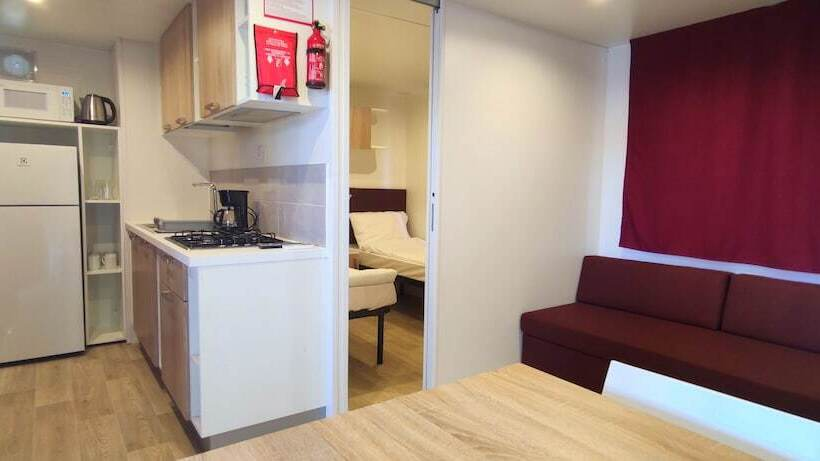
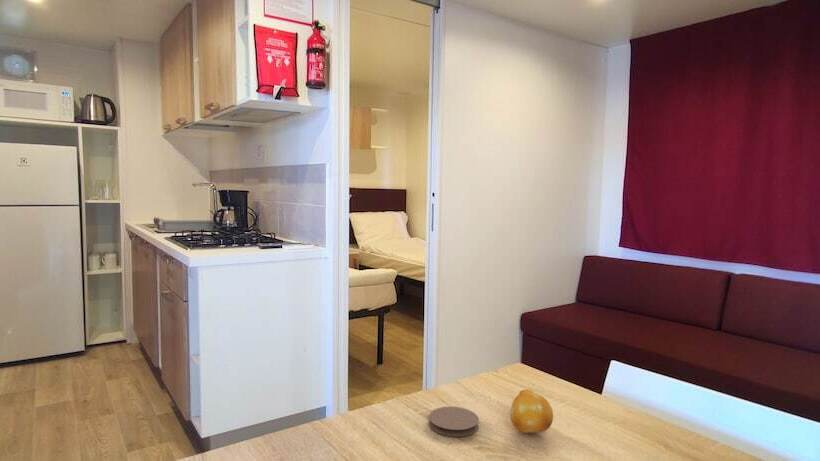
+ coaster [428,406,480,438]
+ fruit [509,388,554,434]
